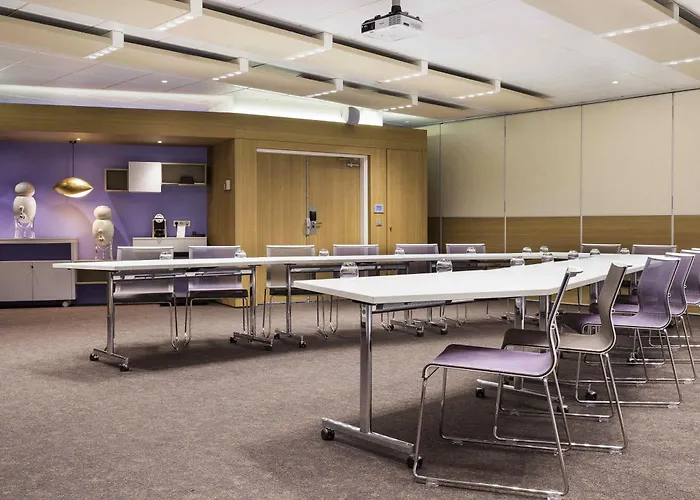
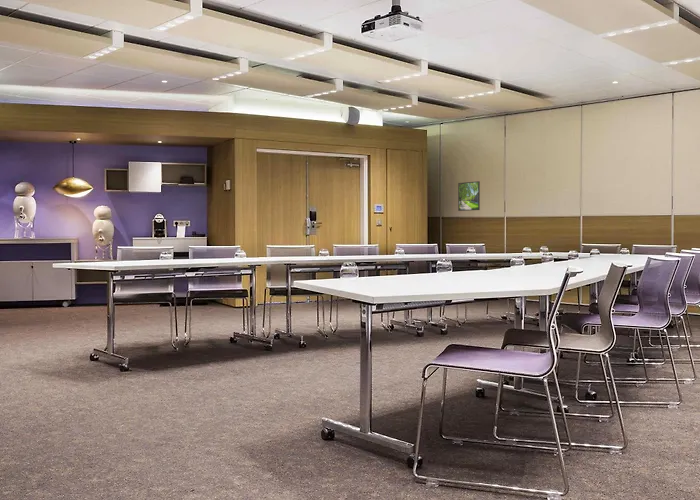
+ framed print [457,180,481,212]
